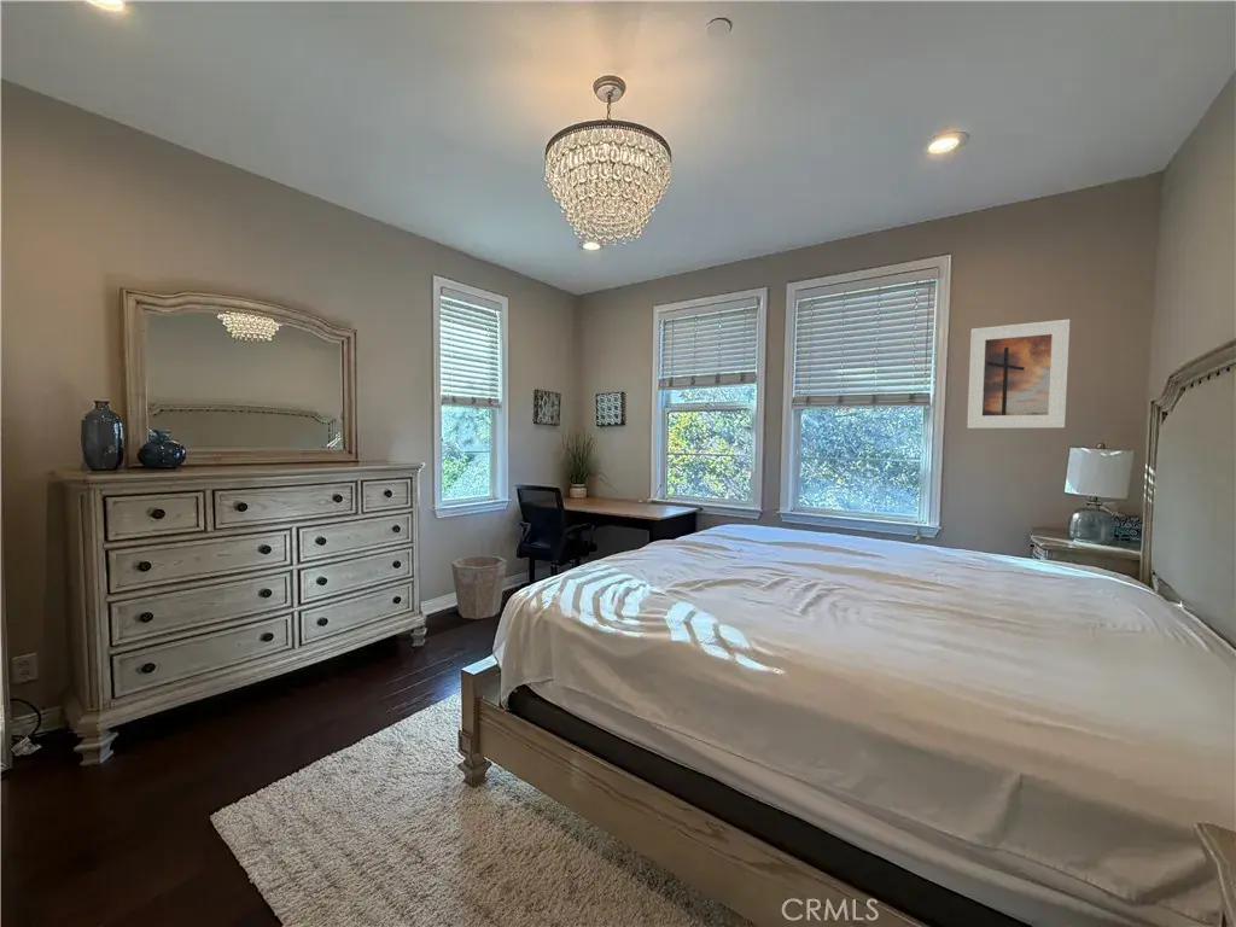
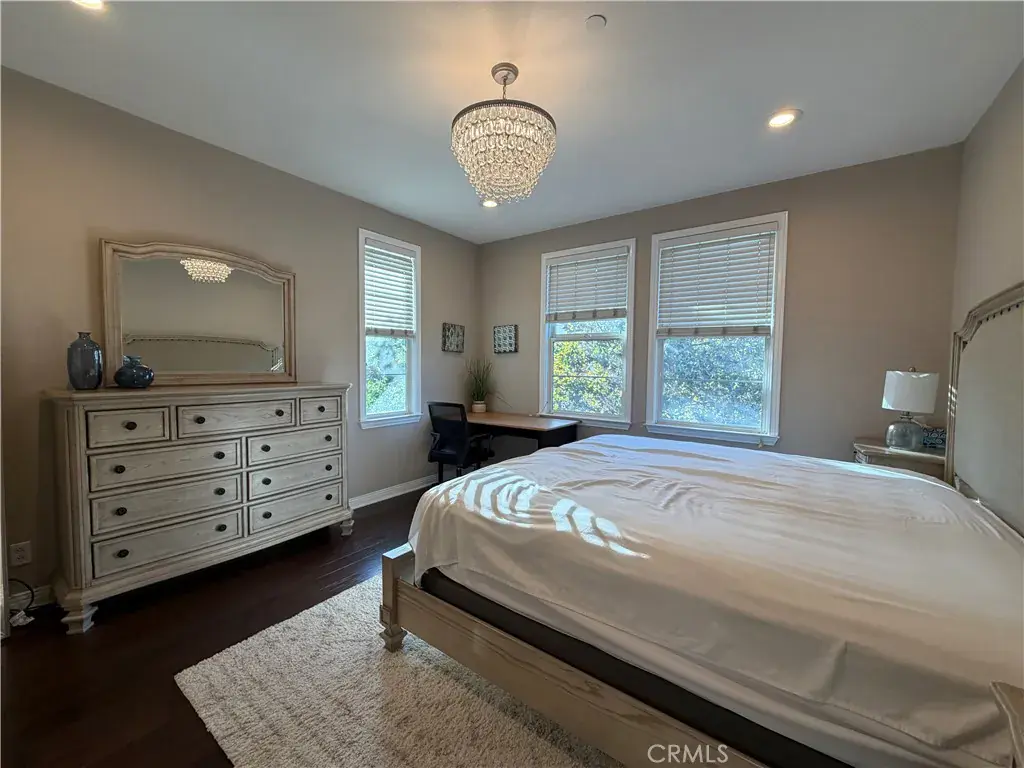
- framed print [966,319,1071,430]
- waste bin [450,554,508,620]
